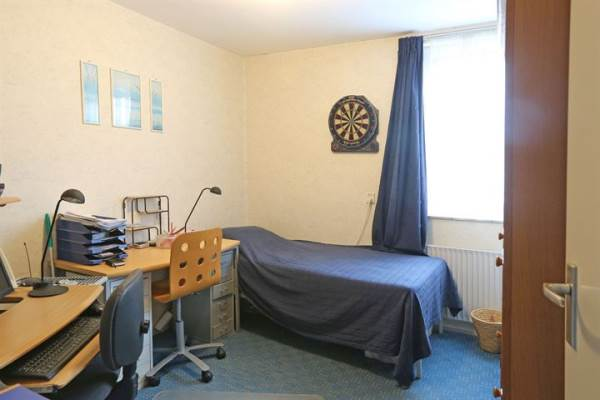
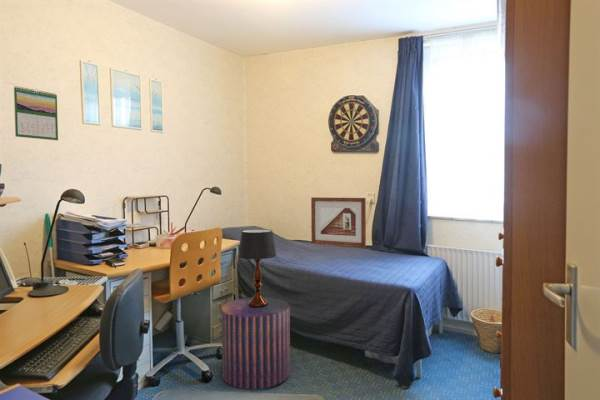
+ calendar [13,85,59,141]
+ table lamp [237,228,277,308]
+ stool [220,296,291,390]
+ picture frame [310,196,367,248]
